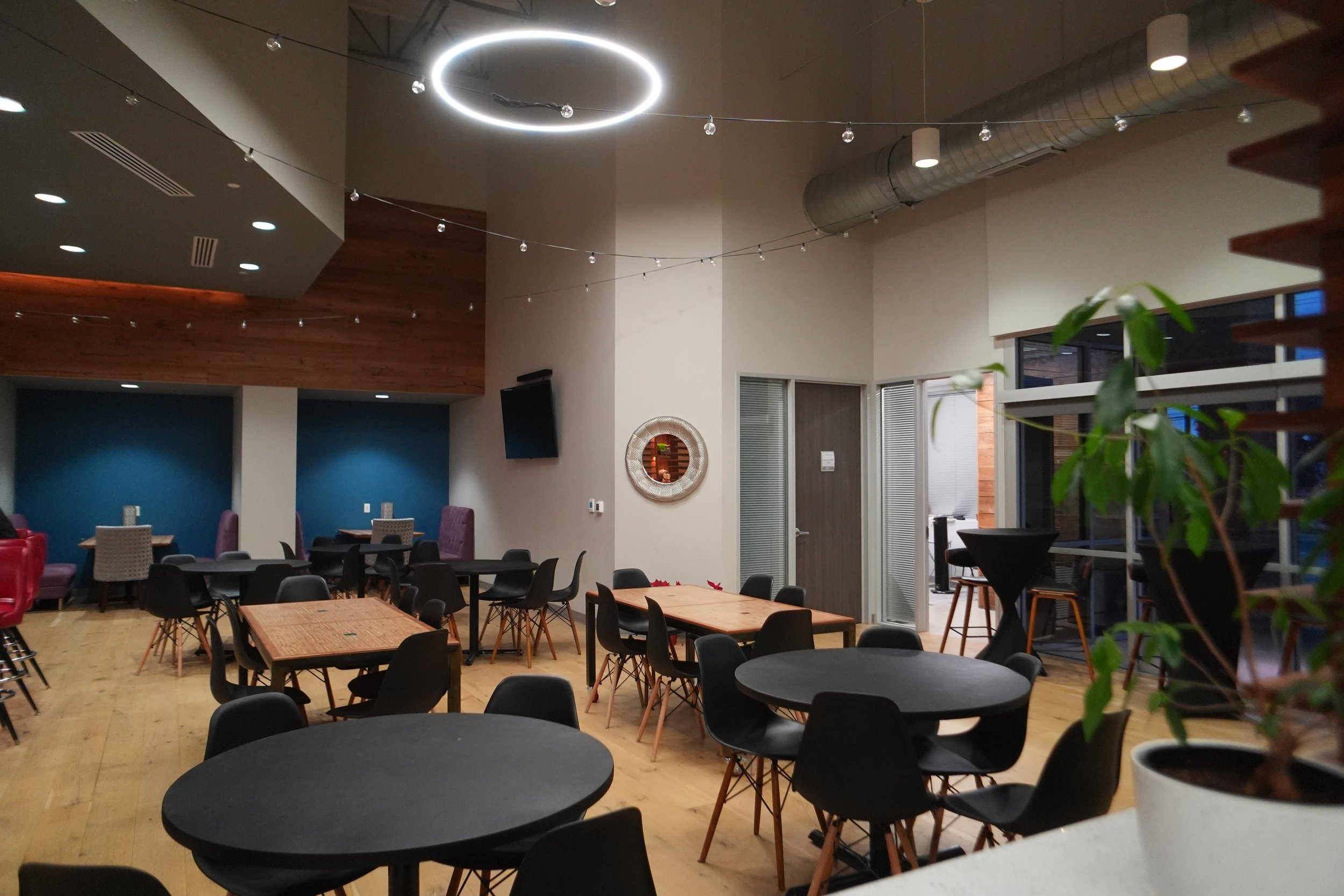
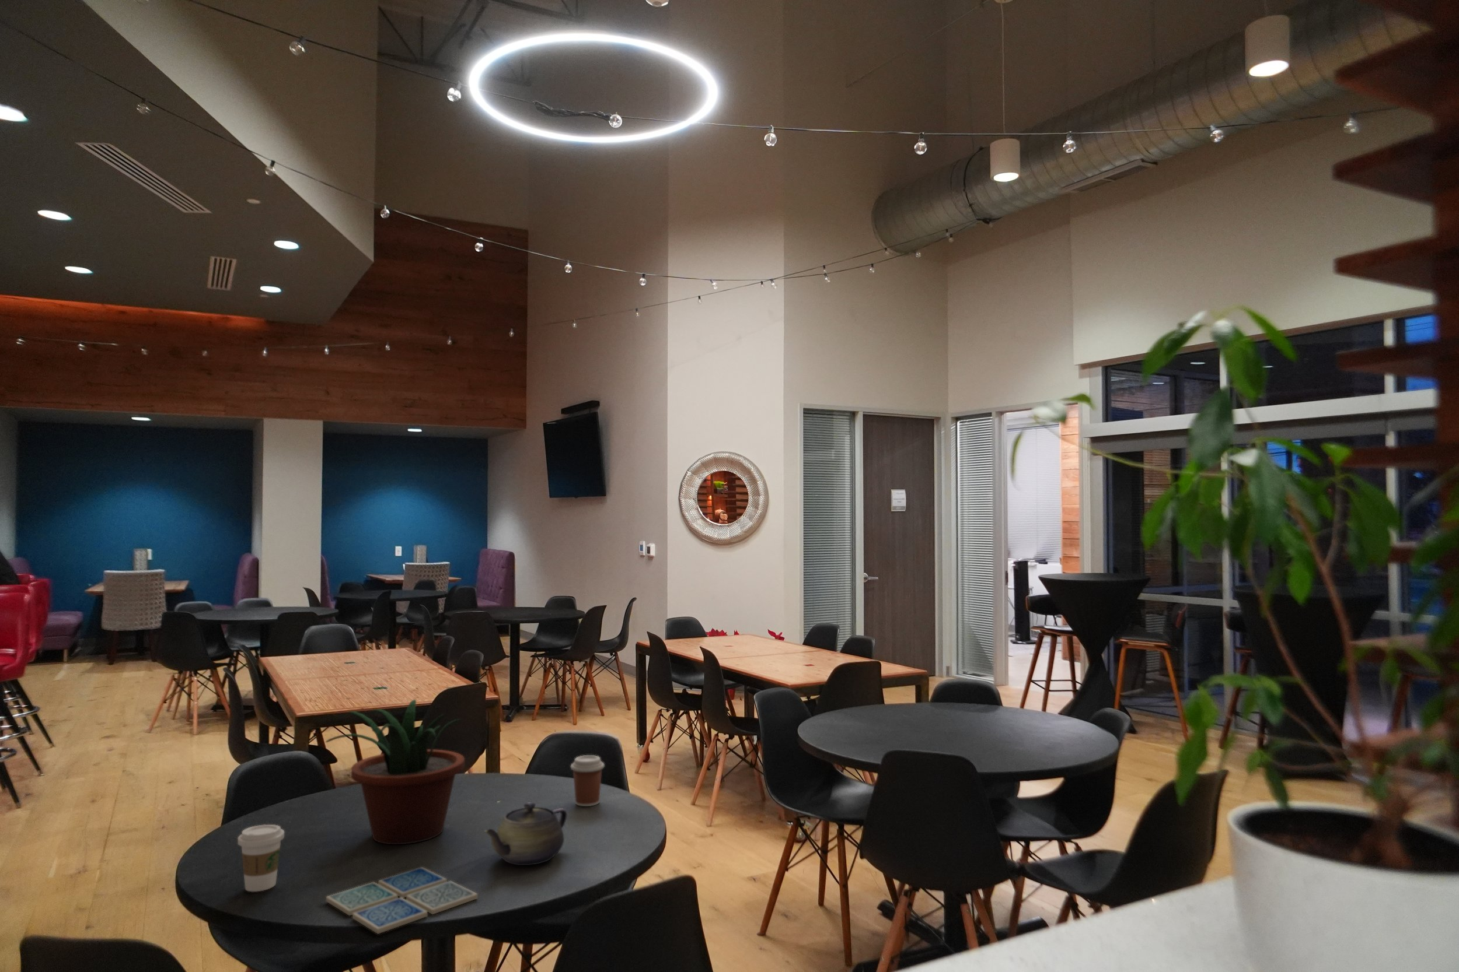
+ potted plant [325,699,465,845]
+ coffee cup [570,755,605,807]
+ coffee cup [237,823,284,892]
+ drink coaster [326,867,479,935]
+ teapot [483,803,568,866]
